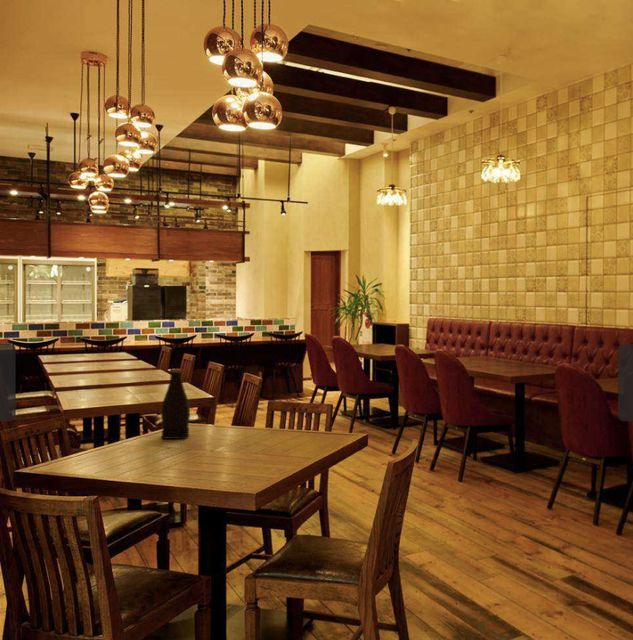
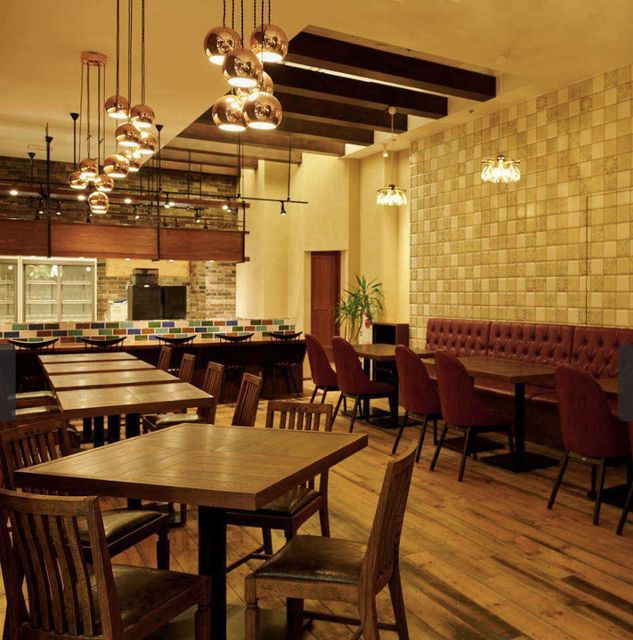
- bottle [160,368,191,440]
